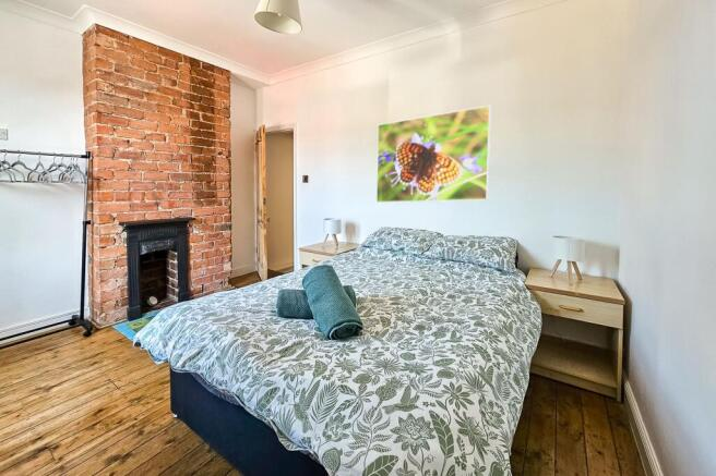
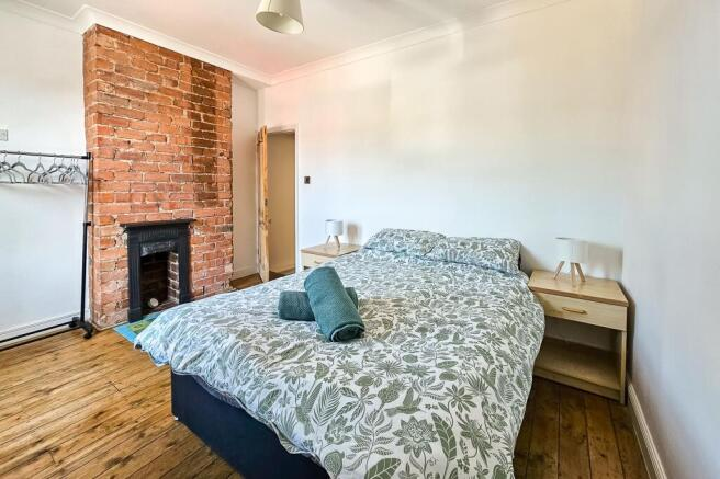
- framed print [375,105,492,204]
